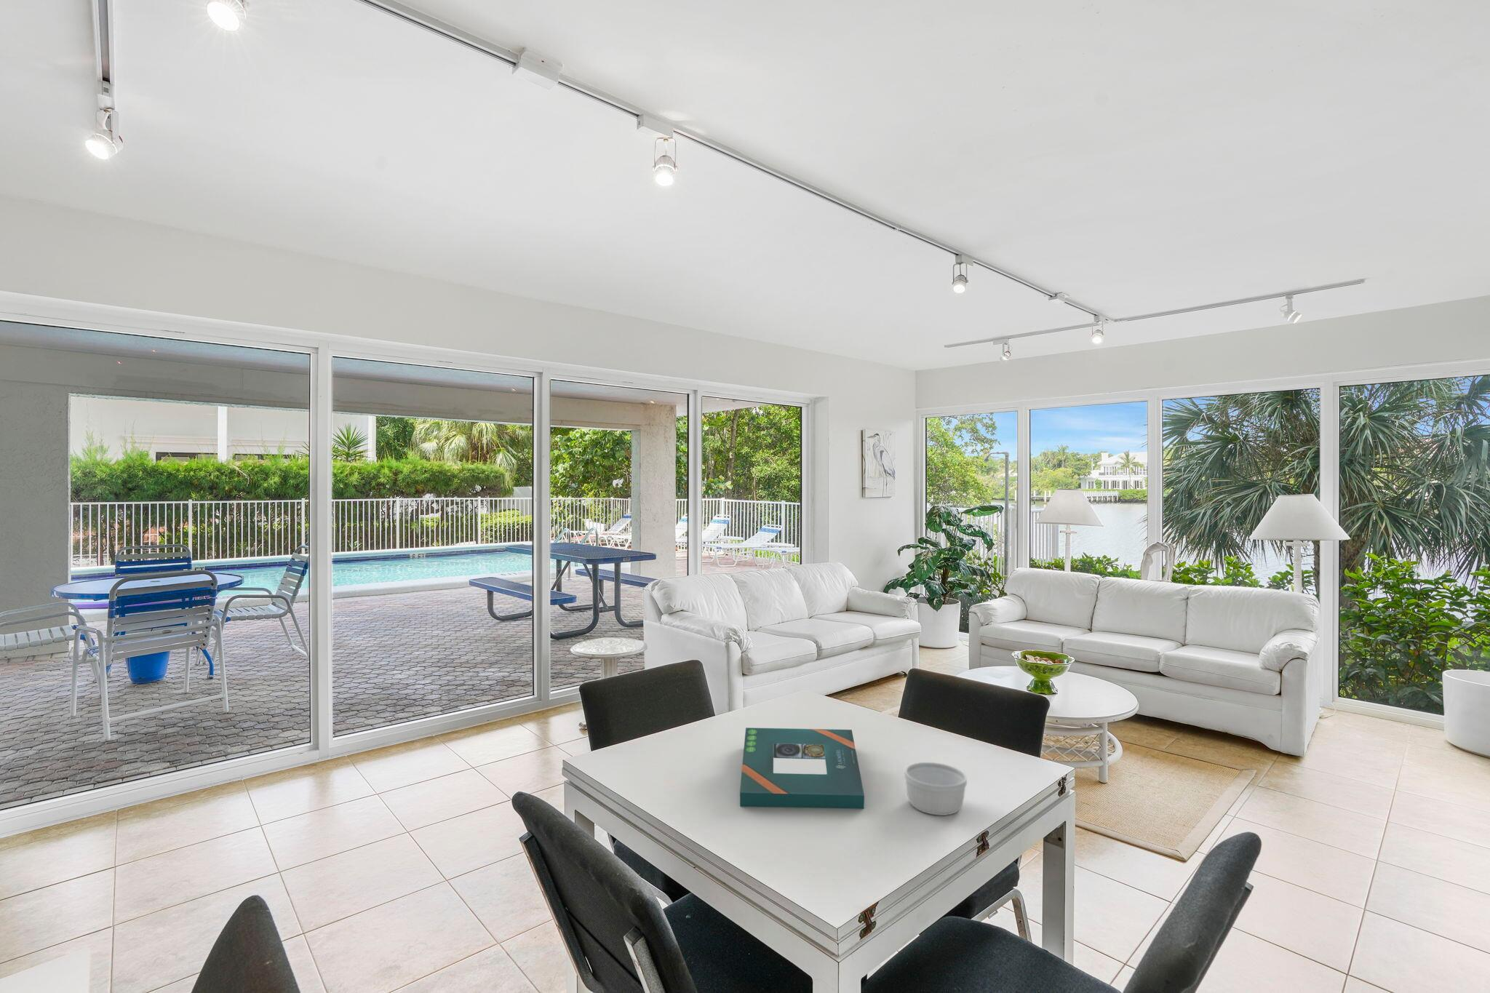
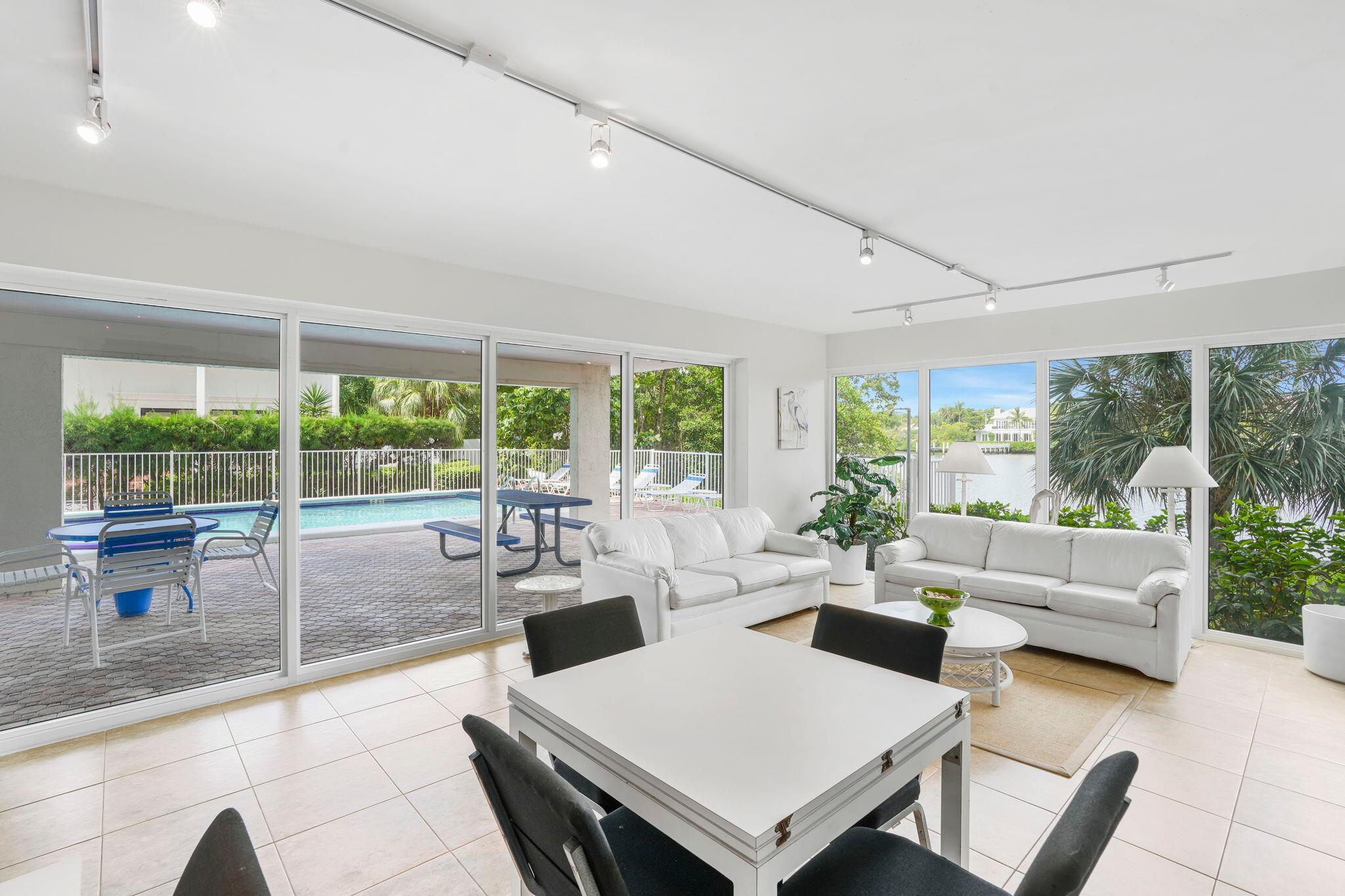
- ramekin [904,761,967,816]
- board game [739,727,865,810]
